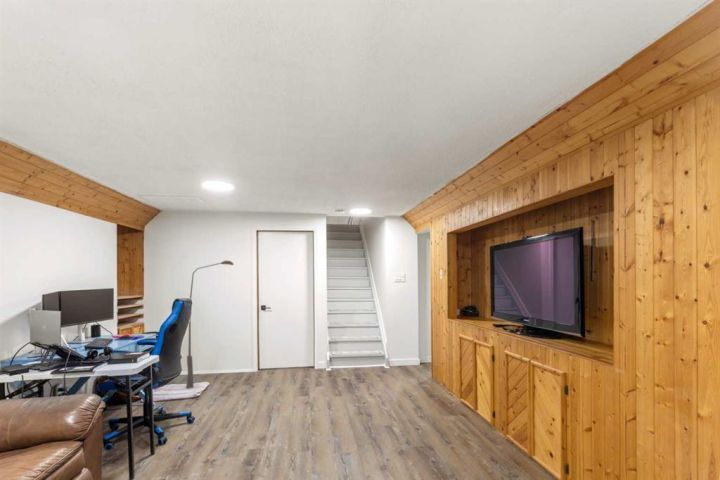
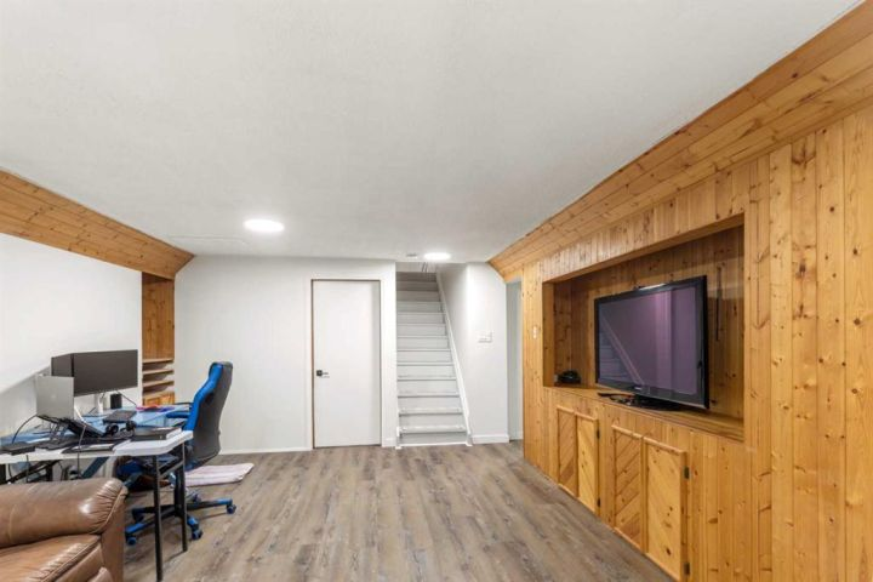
- floor lamp [185,260,234,389]
